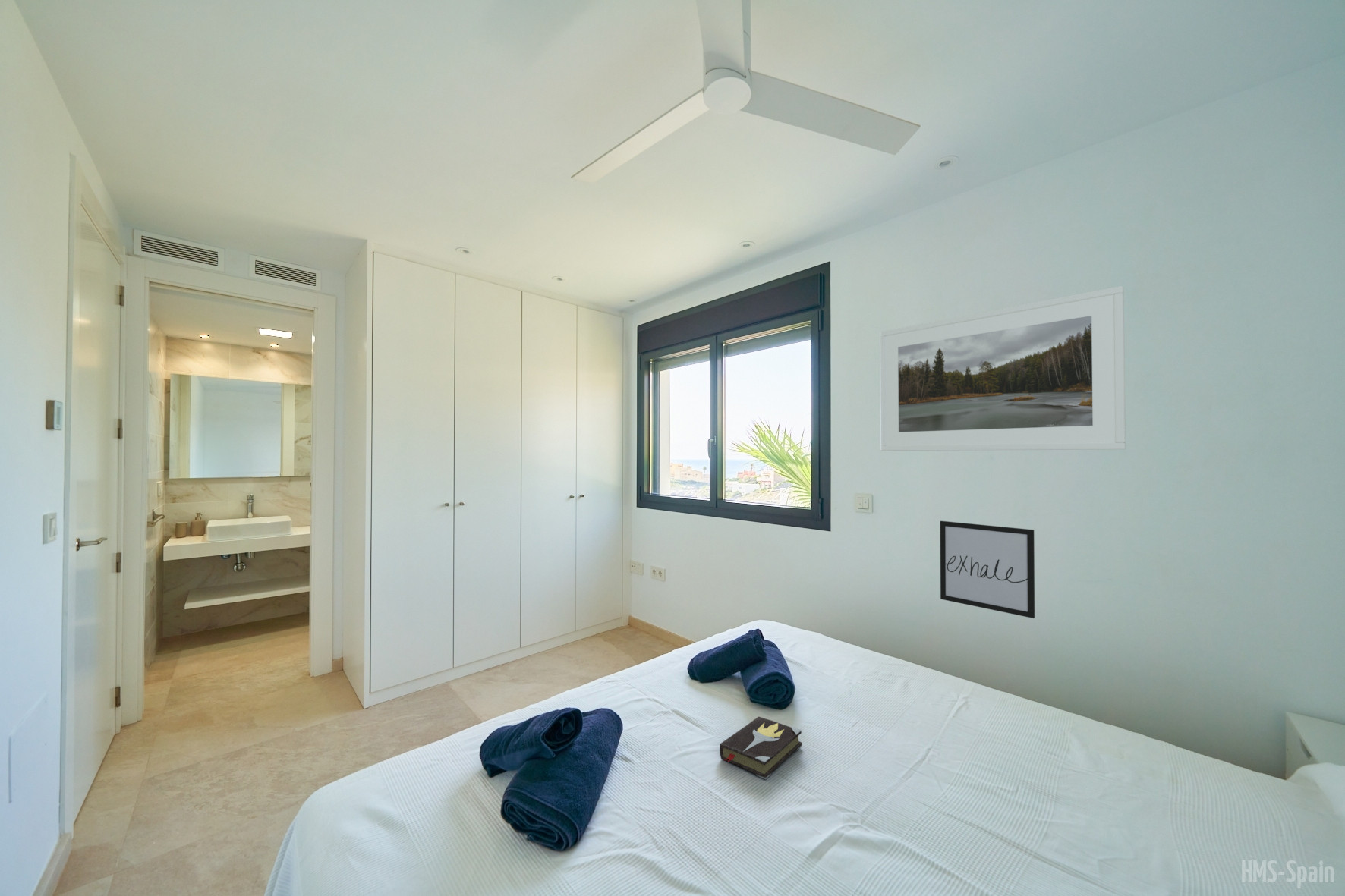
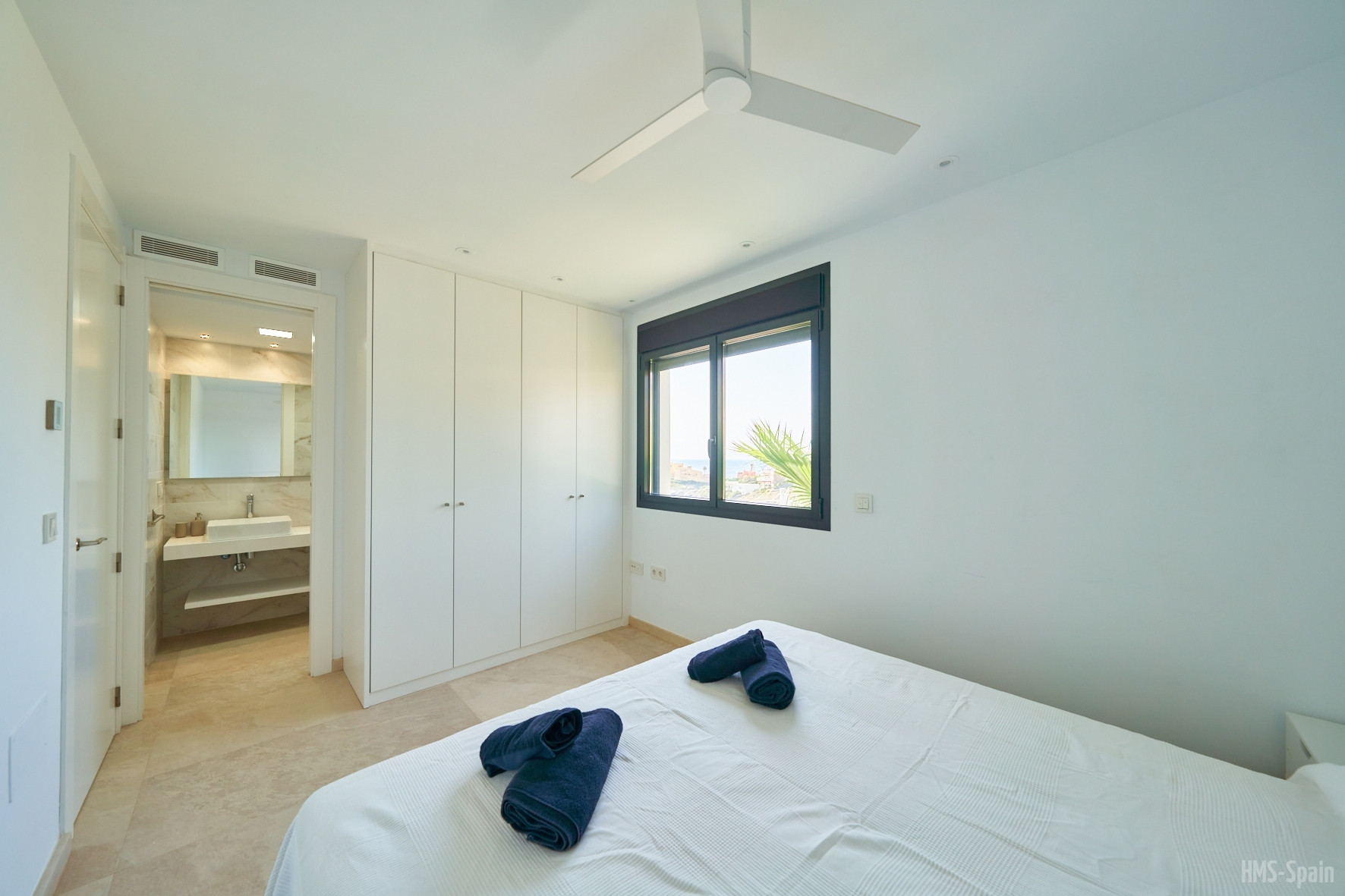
- wall art [940,520,1035,619]
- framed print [879,285,1126,451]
- hardback book [719,716,803,780]
